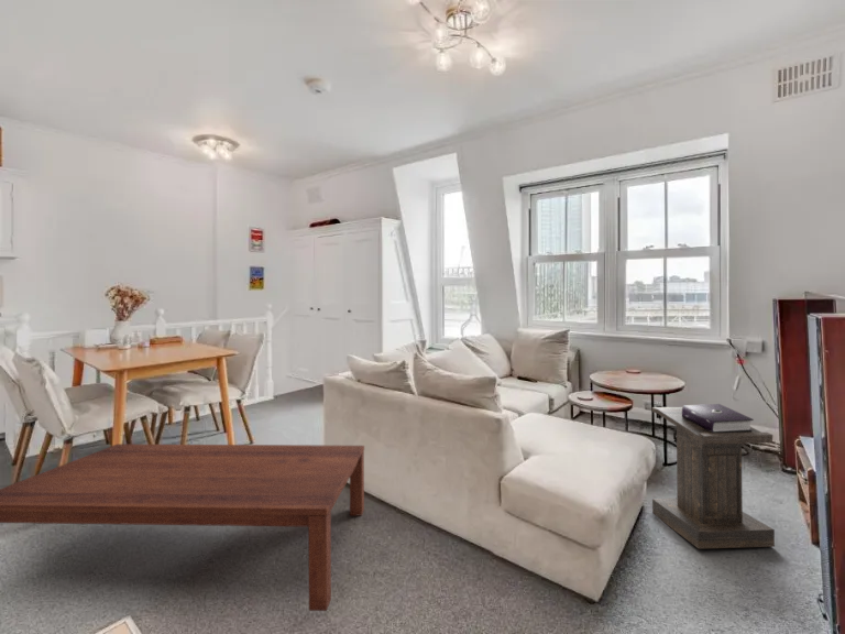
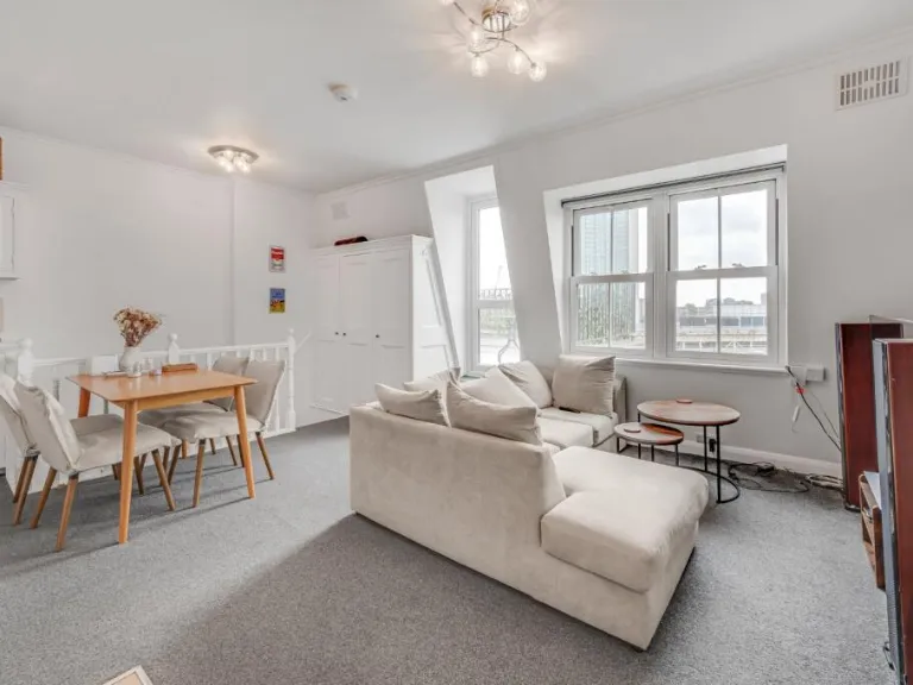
- lectern [651,403,776,550]
- coffee table [0,442,365,612]
